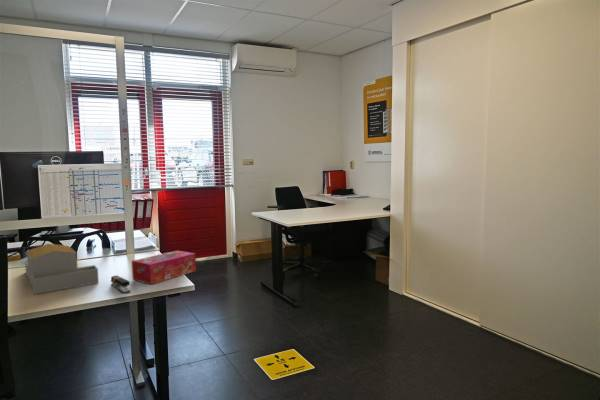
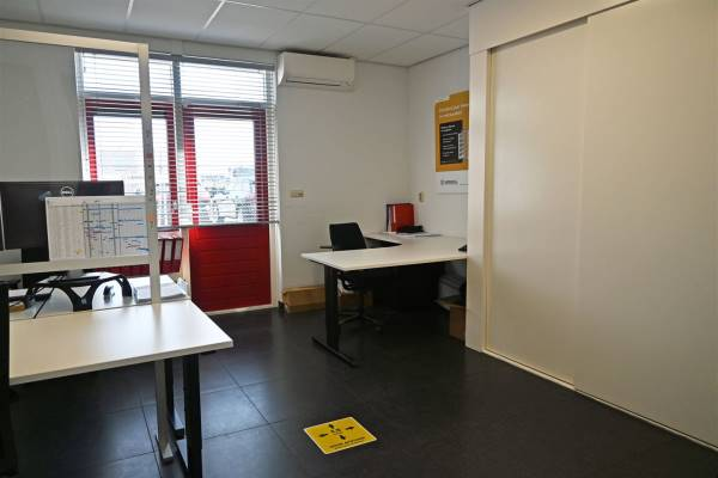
- architectural model [24,243,100,295]
- stapler [110,275,132,294]
- tissue box [131,249,197,285]
